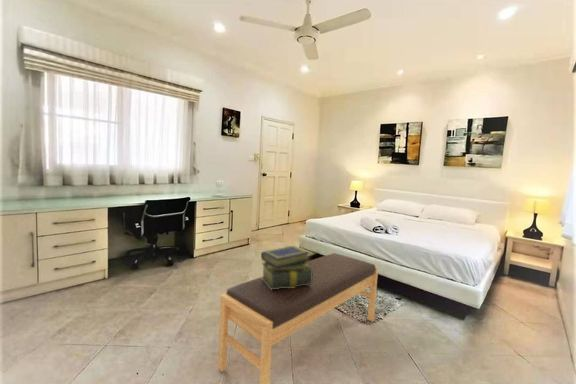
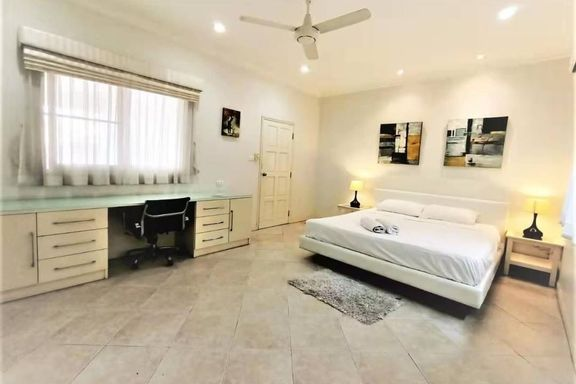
- stack of books [260,245,312,290]
- bench [217,252,379,384]
